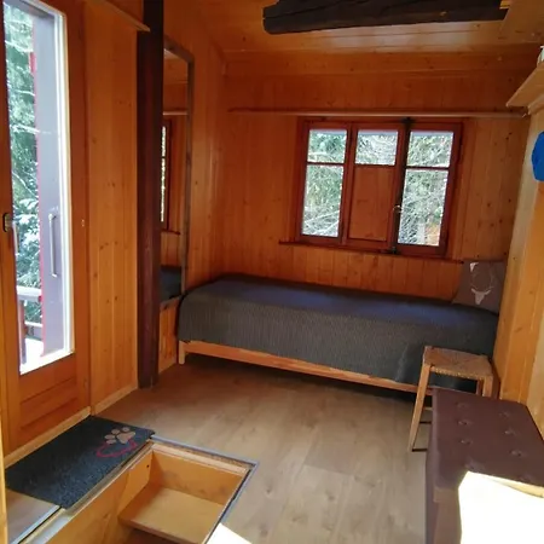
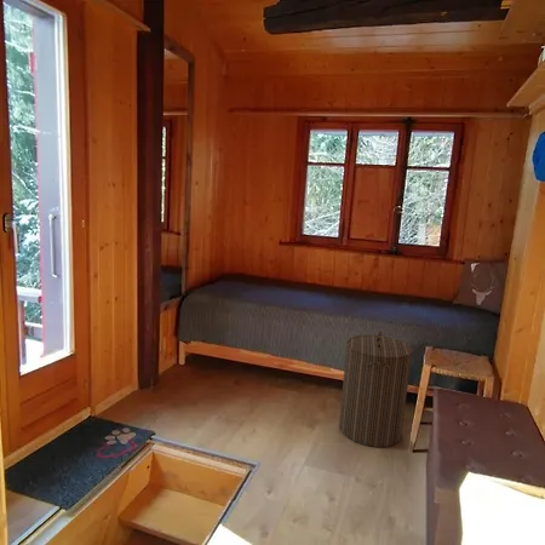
+ laundry hamper [338,329,414,448]
